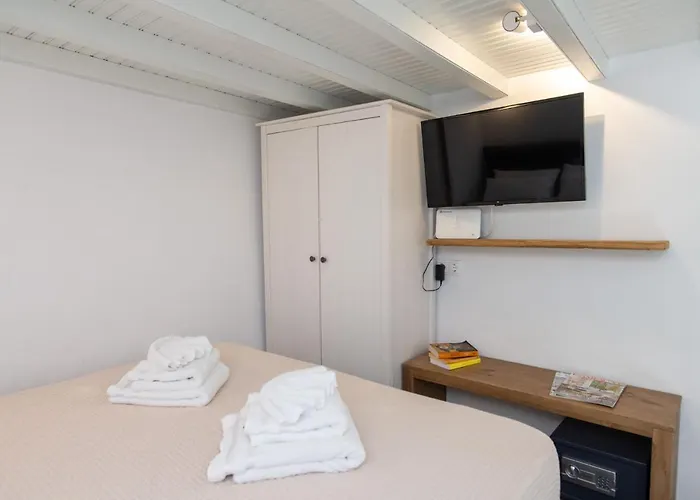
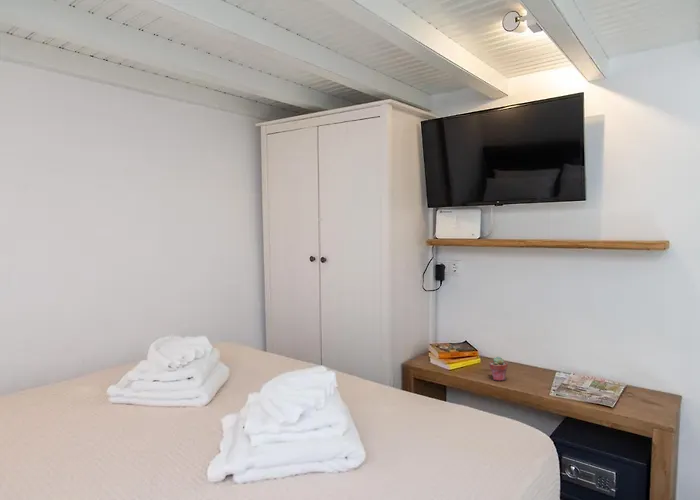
+ potted succulent [488,355,509,382]
